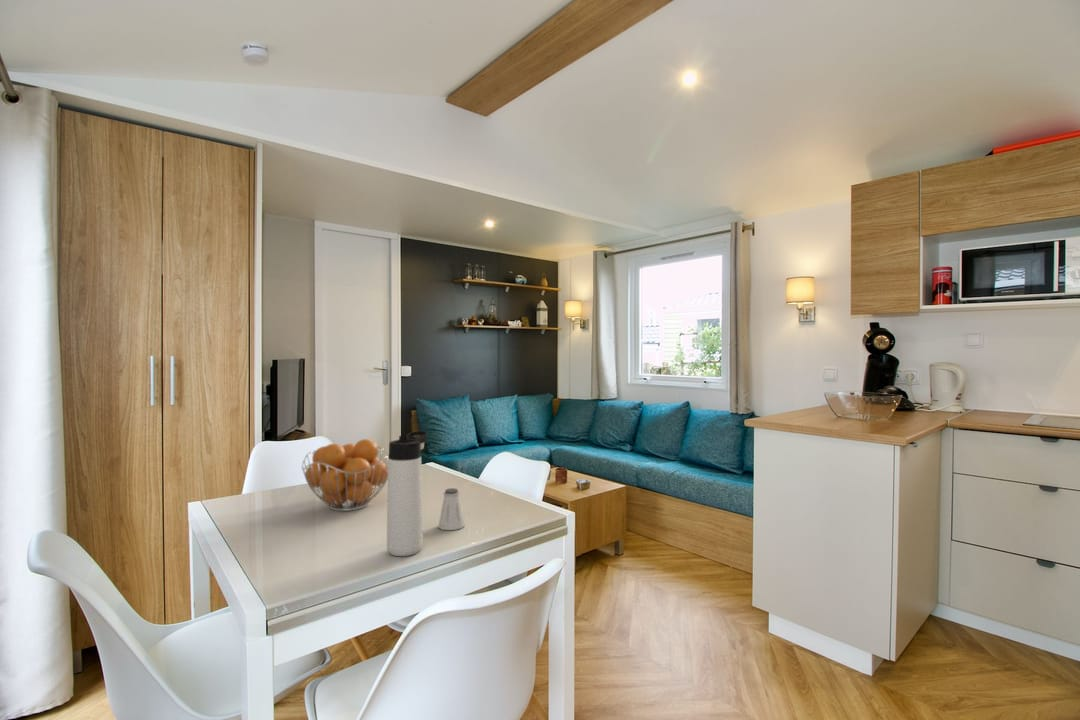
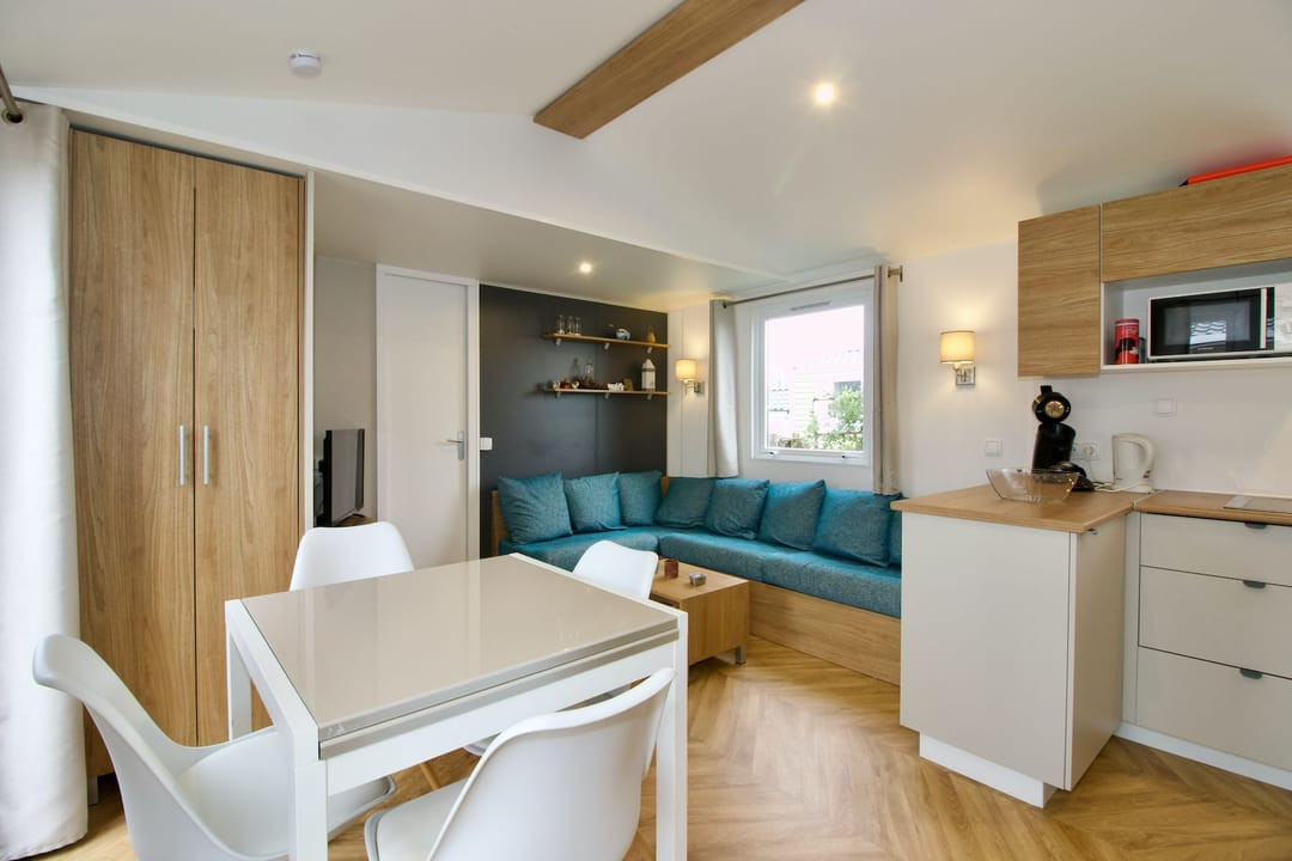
- thermos bottle [386,430,429,557]
- saltshaker [437,487,465,531]
- fruit basket [301,438,389,512]
